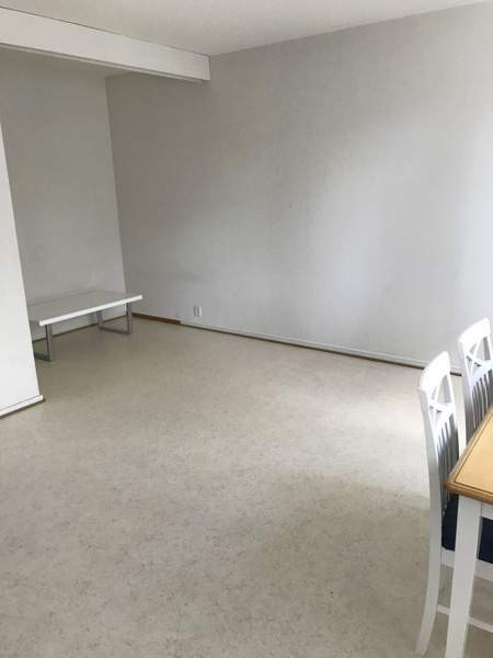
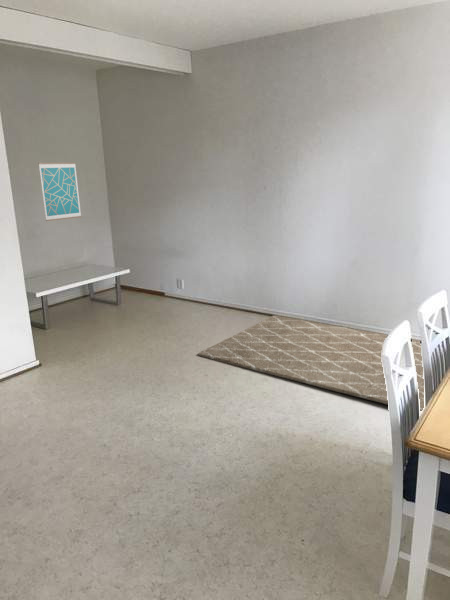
+ wall art [38,162,82,222]
+ rug [198,314,425,412]
